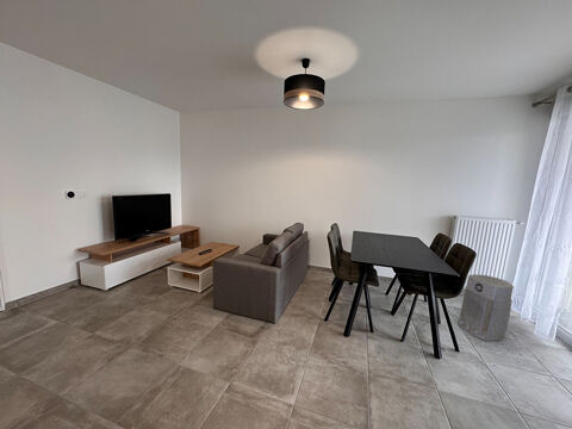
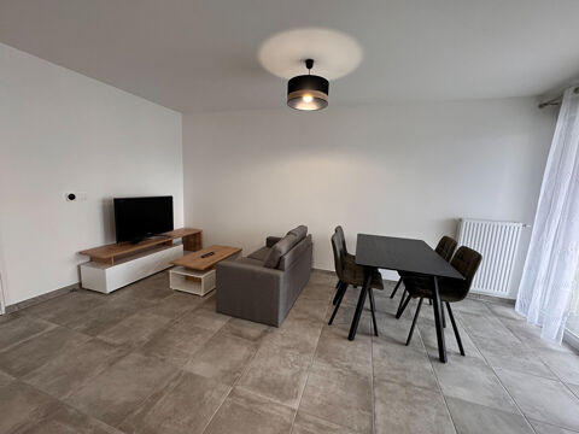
- air purifier [456,273,515,342]
